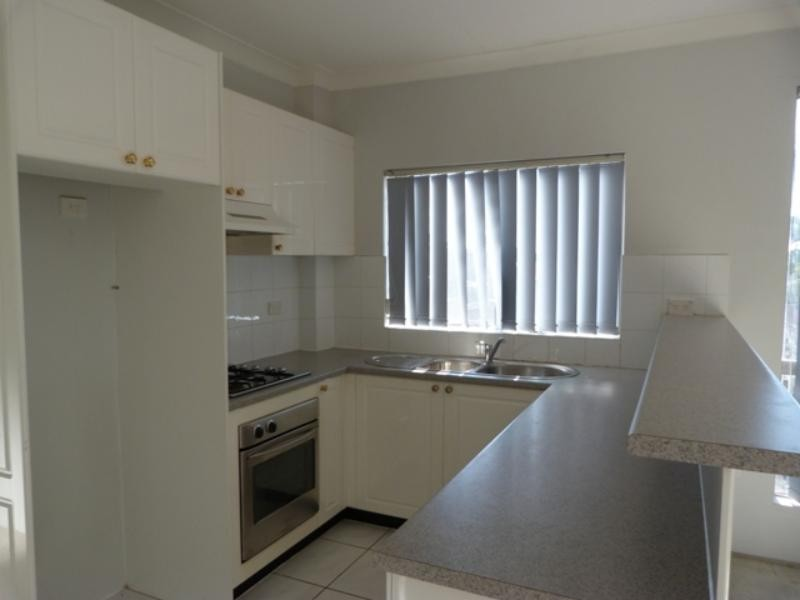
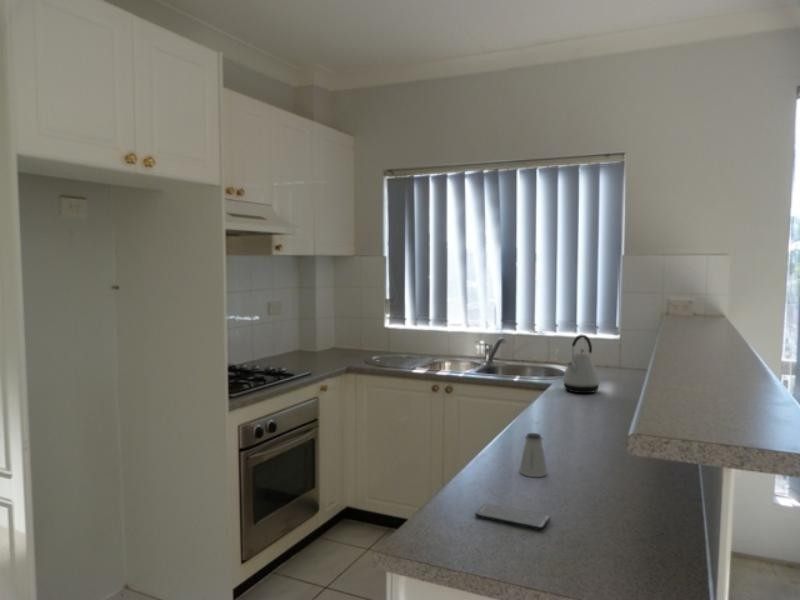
+ kettle [562,334,601,394]
+ saltshaker [518,432,549,478]
+ smartphone [474,503,552,531]
